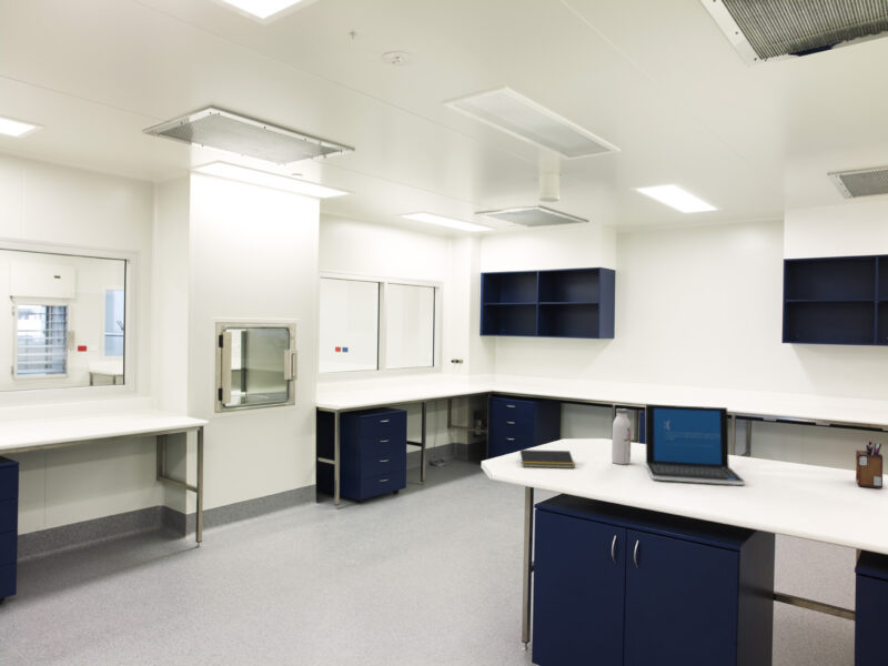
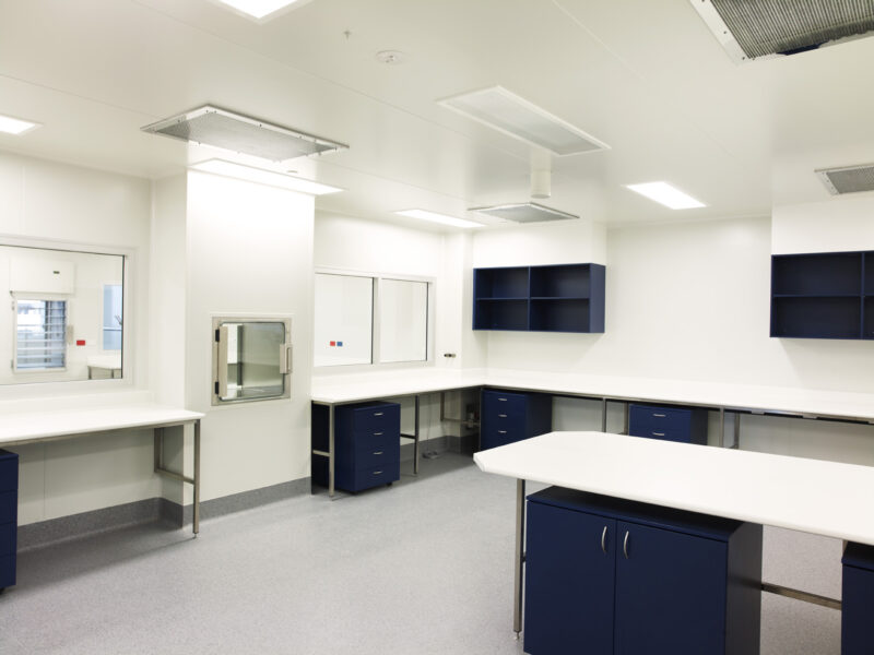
- laptop [645,403,746,486]
- desk organizer [855,440,884,490]
- notepad [517,448,576,470]
- water bottle [610,407,632,465]
